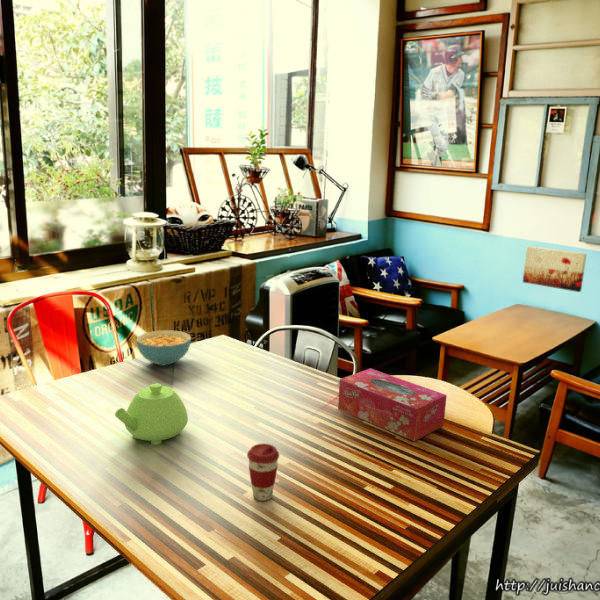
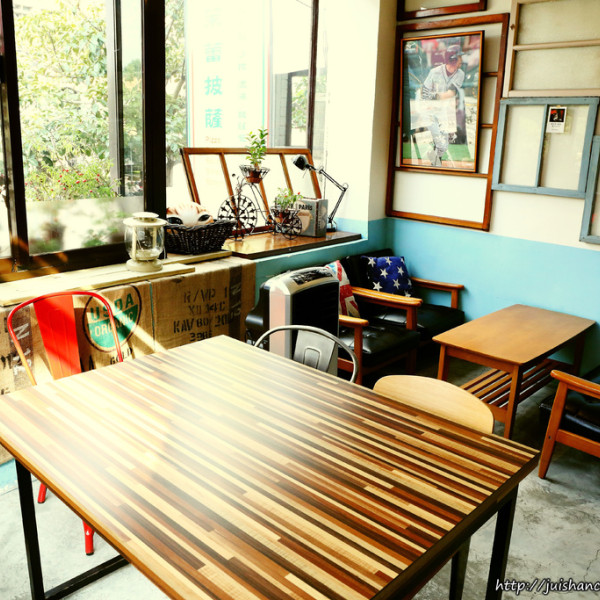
- coffee cup [246,443,280,502]
- wall art [522,245,588,293]
- tissue box [337,367,448,442]
- teapot [114,383,189,446]
- cereal bowl [136,329,192,367]
